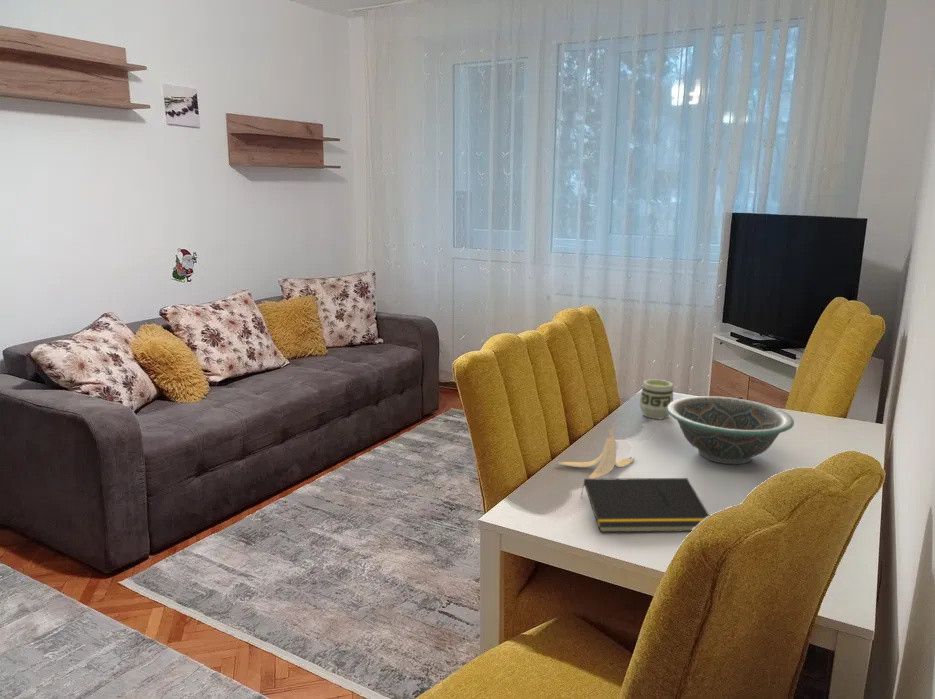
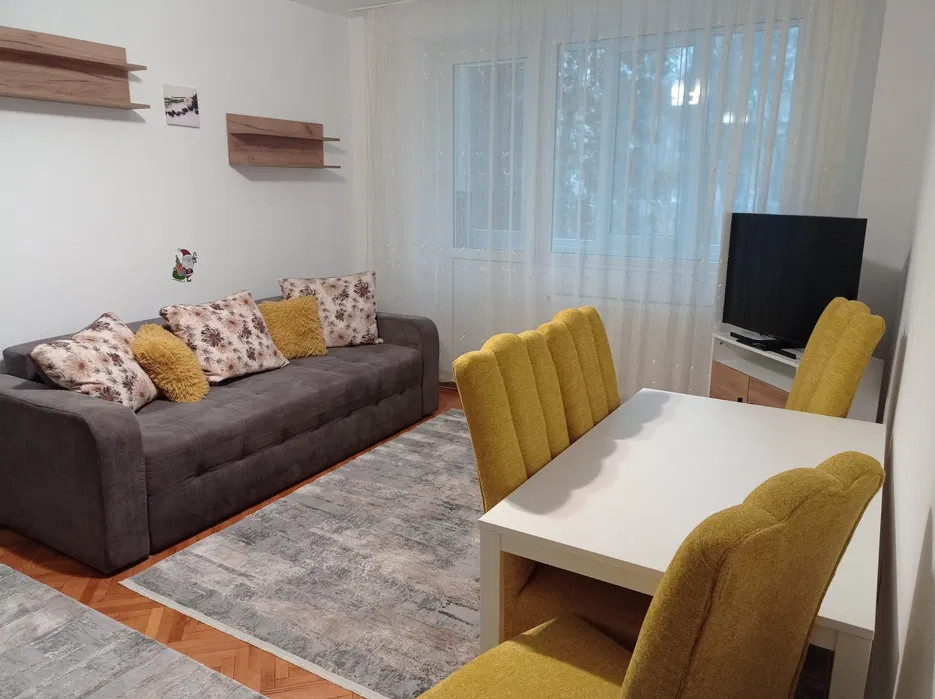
- banana peel [554,425,636,479]
- notepad [579,477,710,533]
- cup [638,378,674,420]
- decorative bowl [667,395,795,465]
